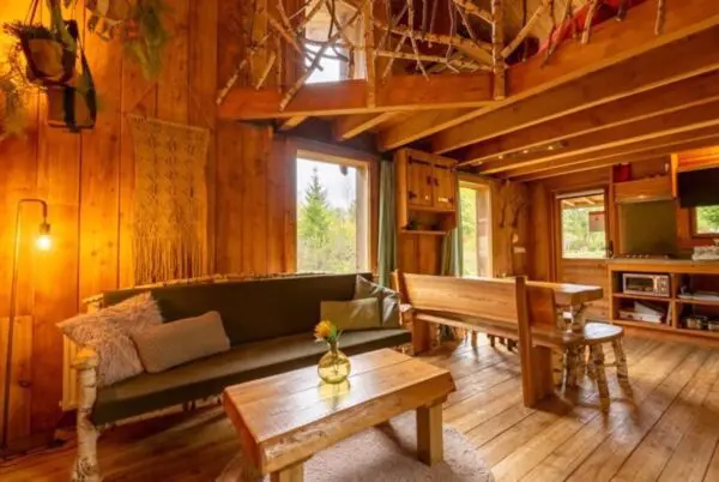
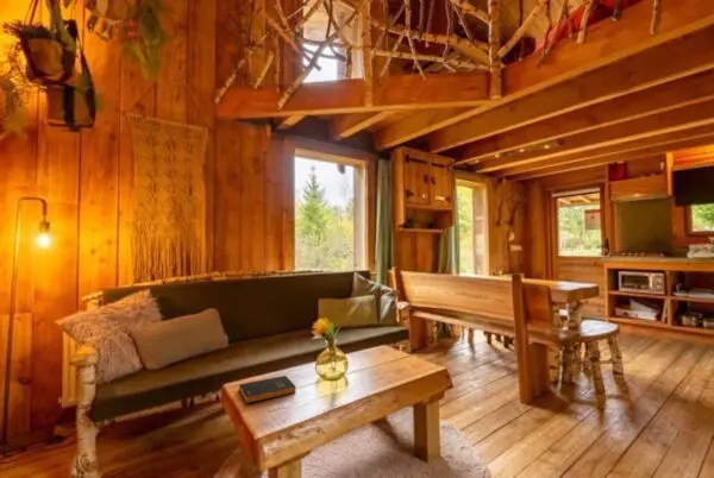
+ book [237,375,296,404]
